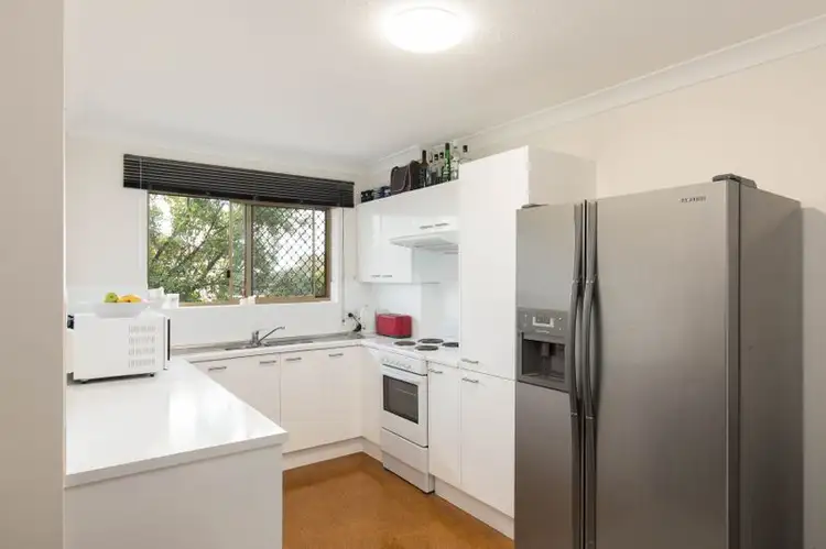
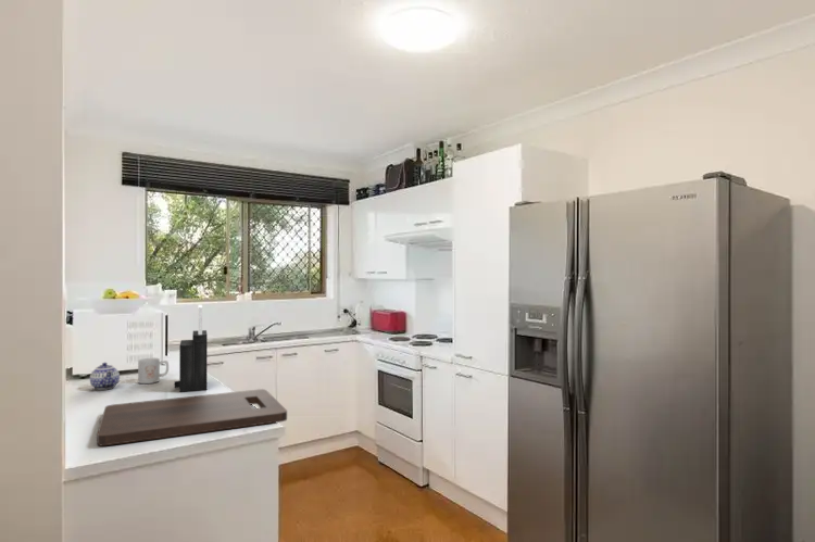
+ knife block [174,304,209,393]
+ cutting board [96,388,288,446]
+ mug [137,357,170,385]
+ teapot [89,362,121,391]
